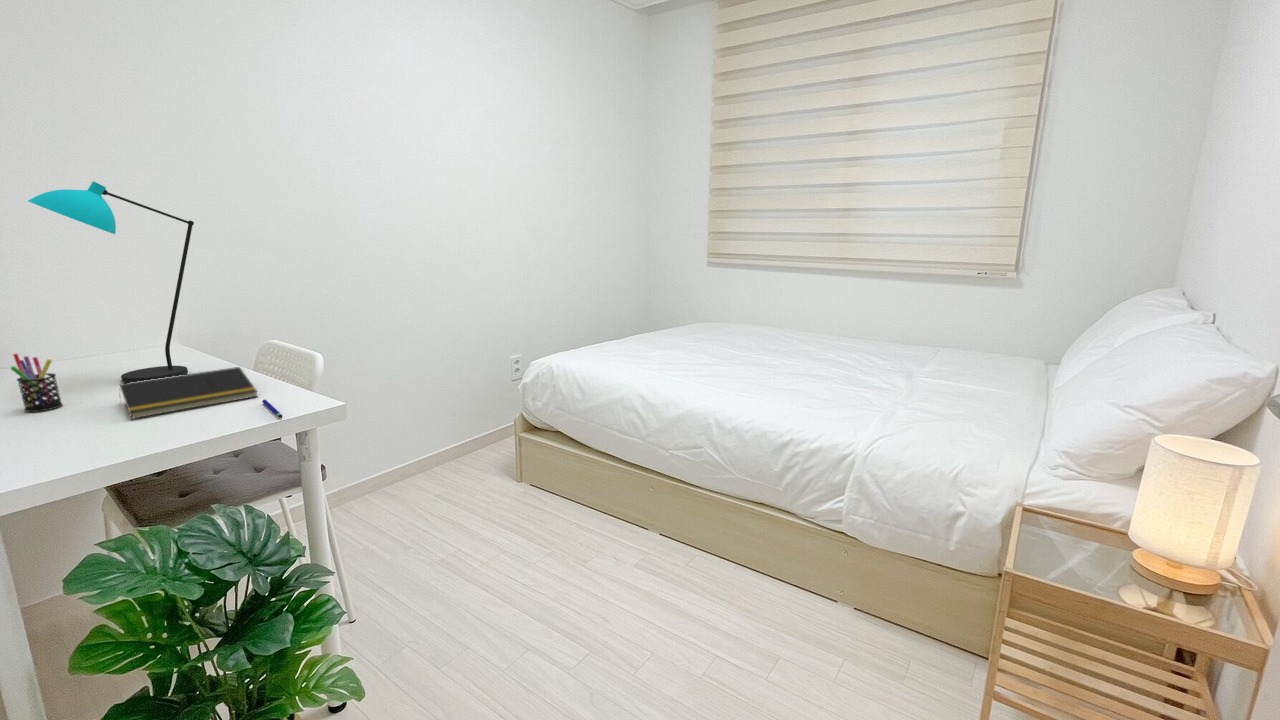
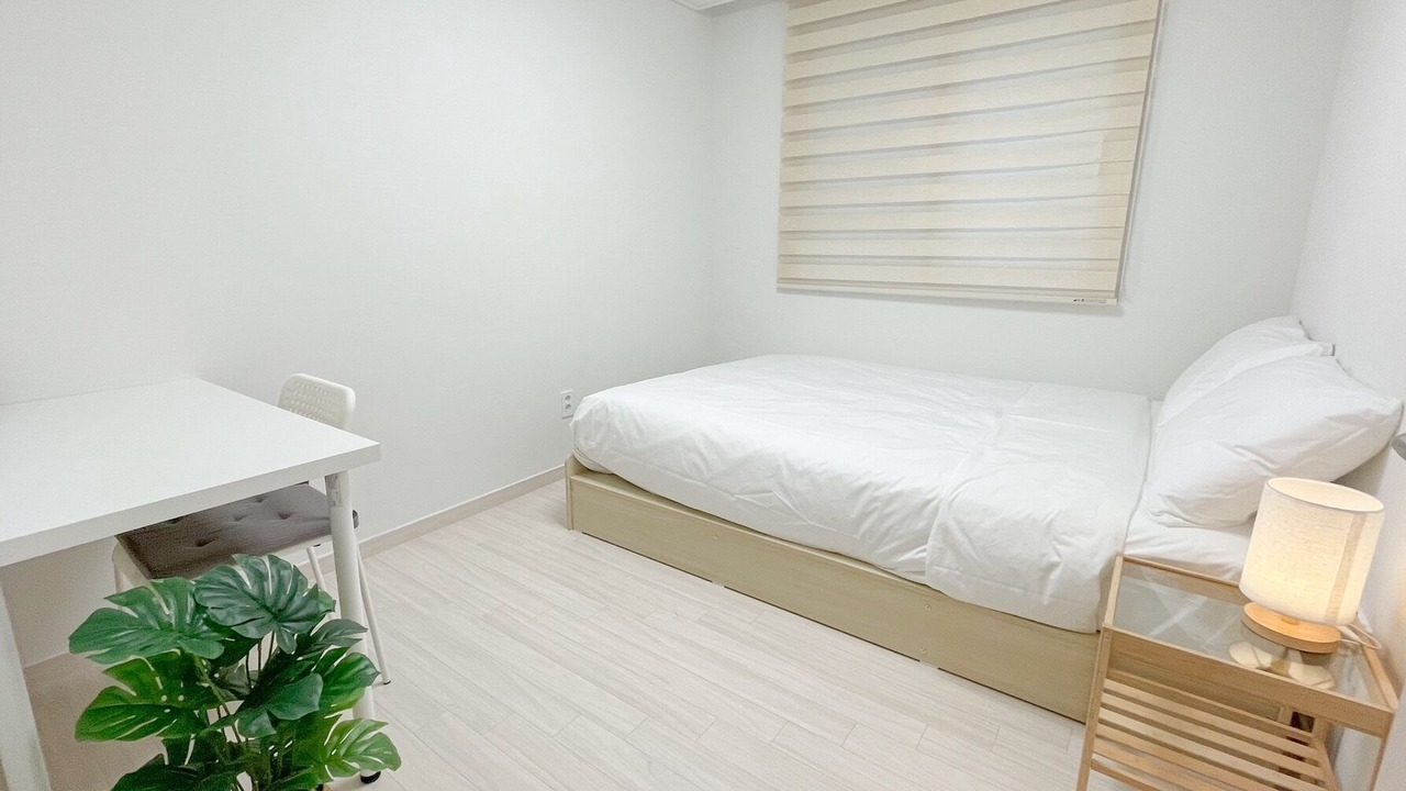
- notepad [118,366,259,420]
- pen [261,399,283,419]
- desk lamp [27,180,195,383]
- pen holder [9,353,64,413]
